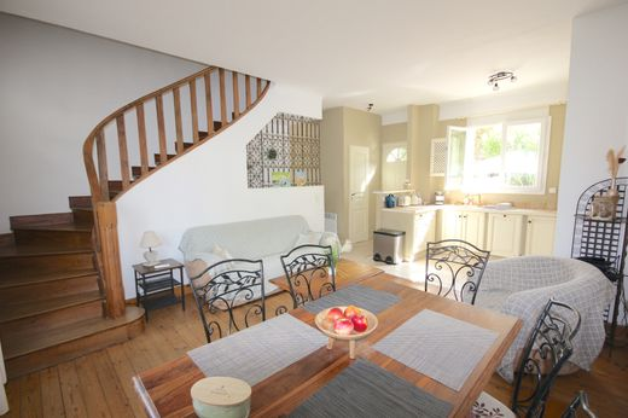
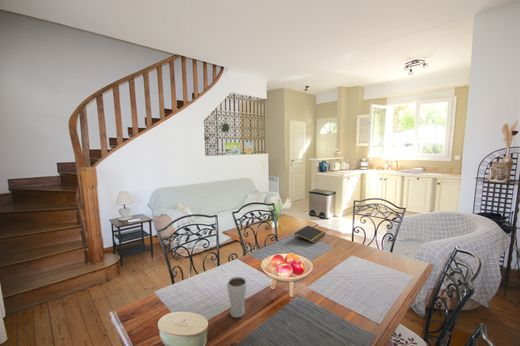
+ drinking glass [226,276,248,319]
+ notepad [293,225,326,244]
